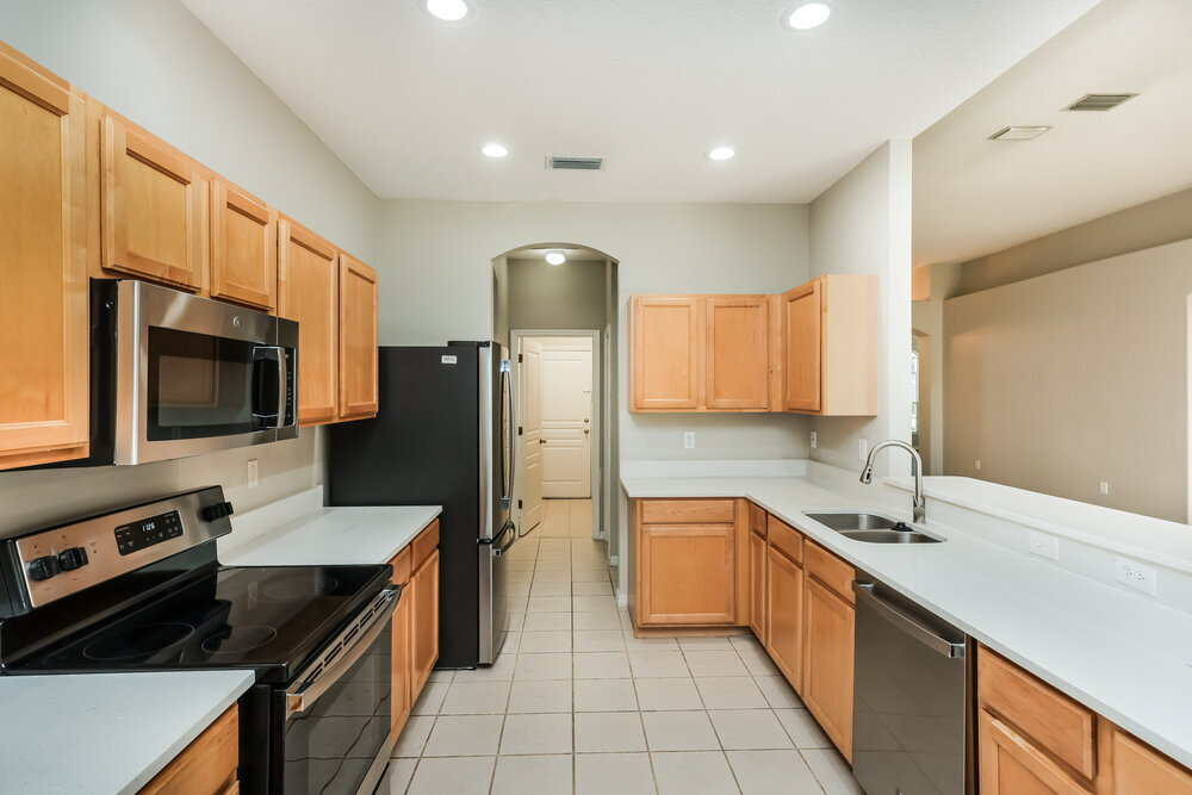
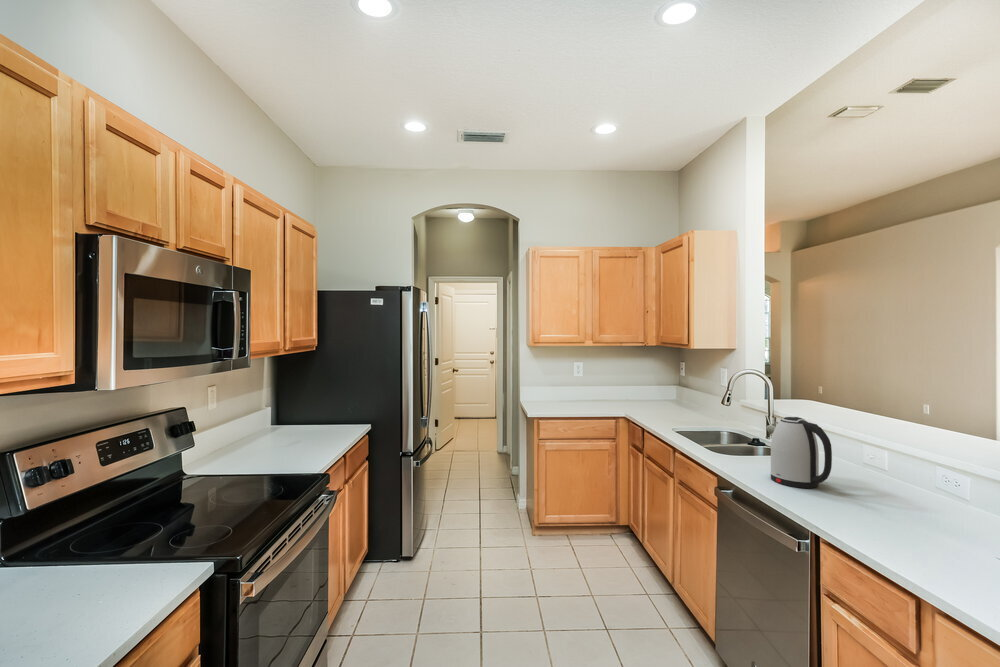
+ kettle [769,416,833,489]
